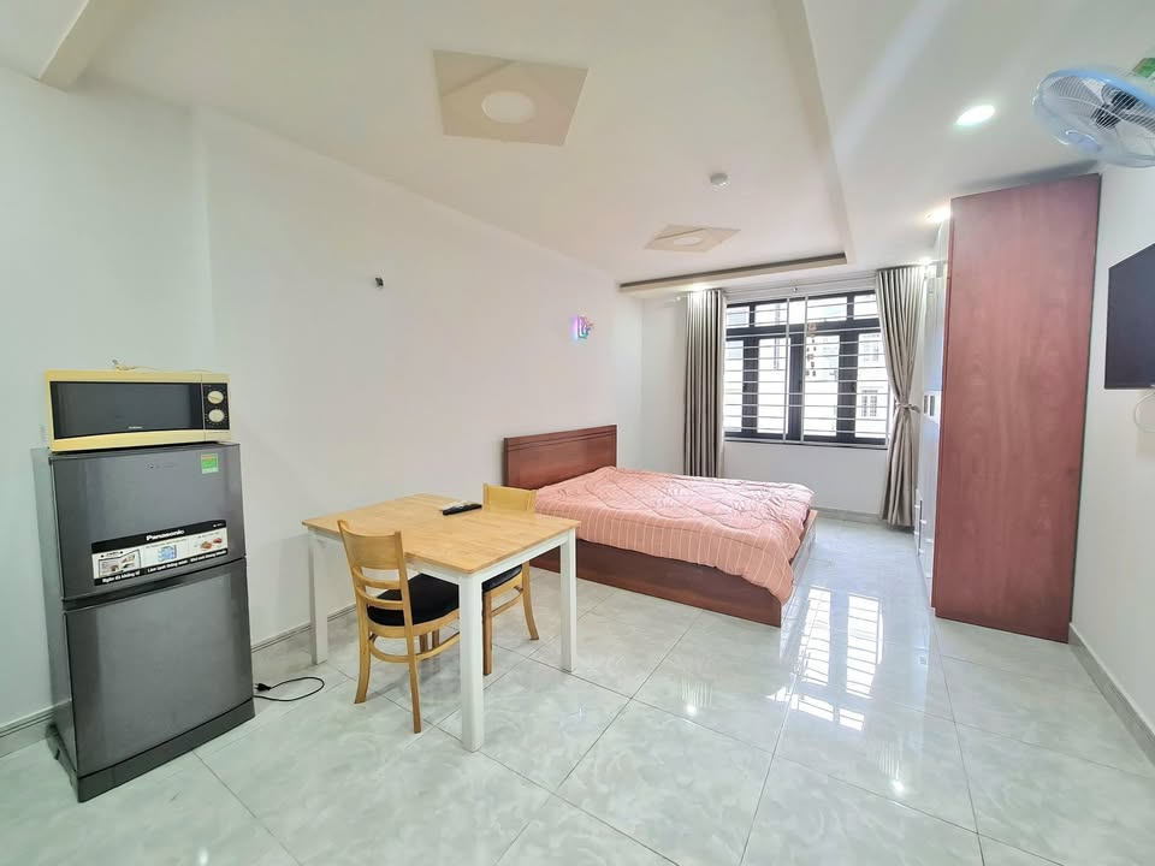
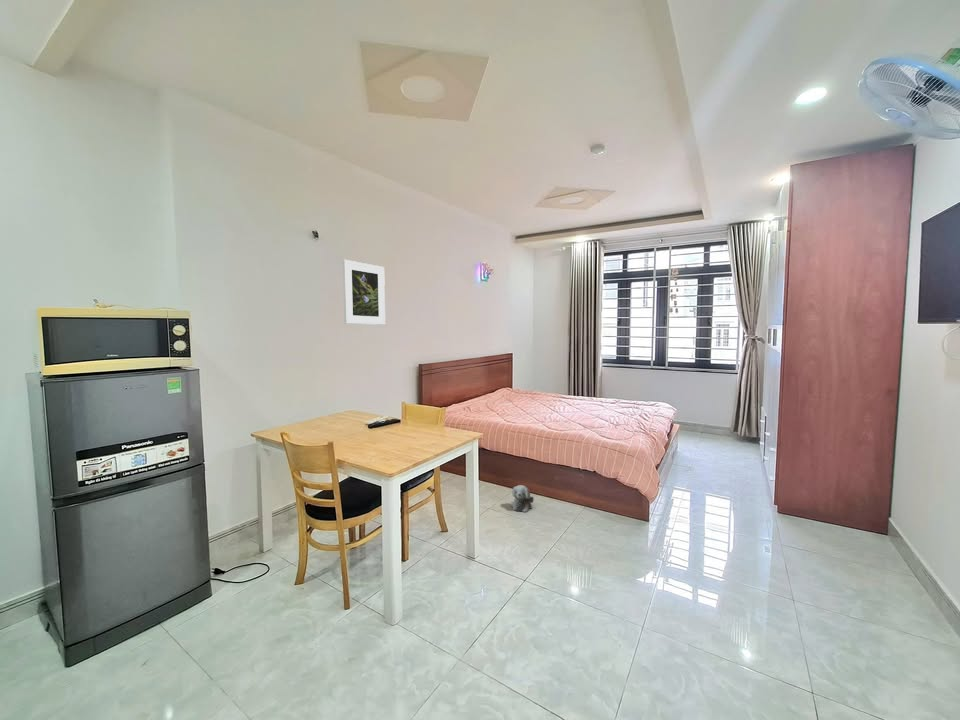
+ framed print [342,259,386,326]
+ plush toy [510,484,535,513]
